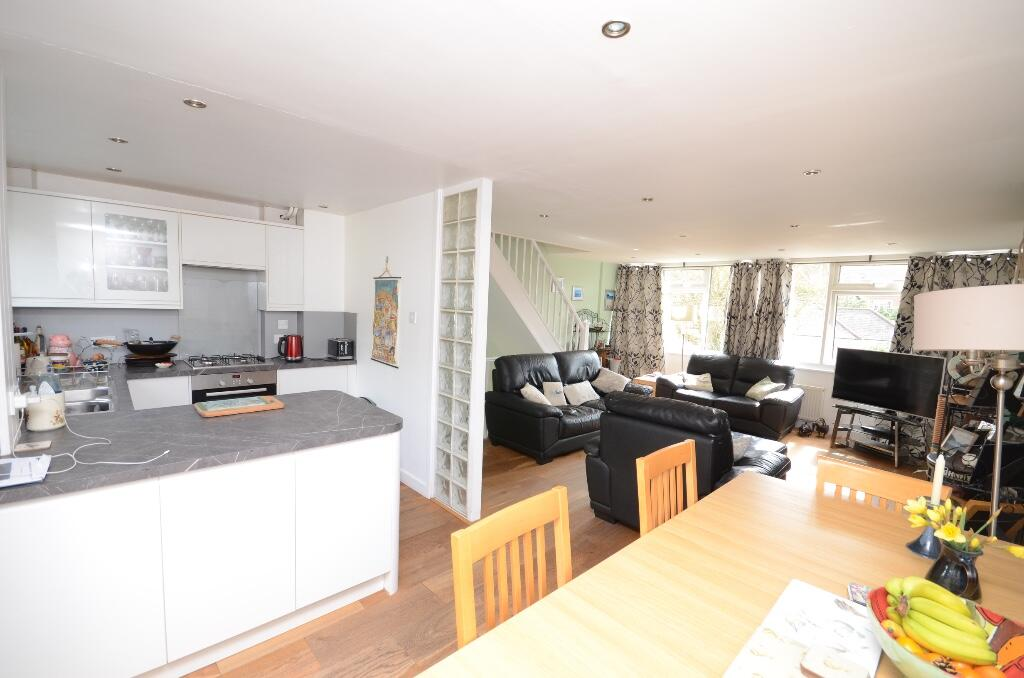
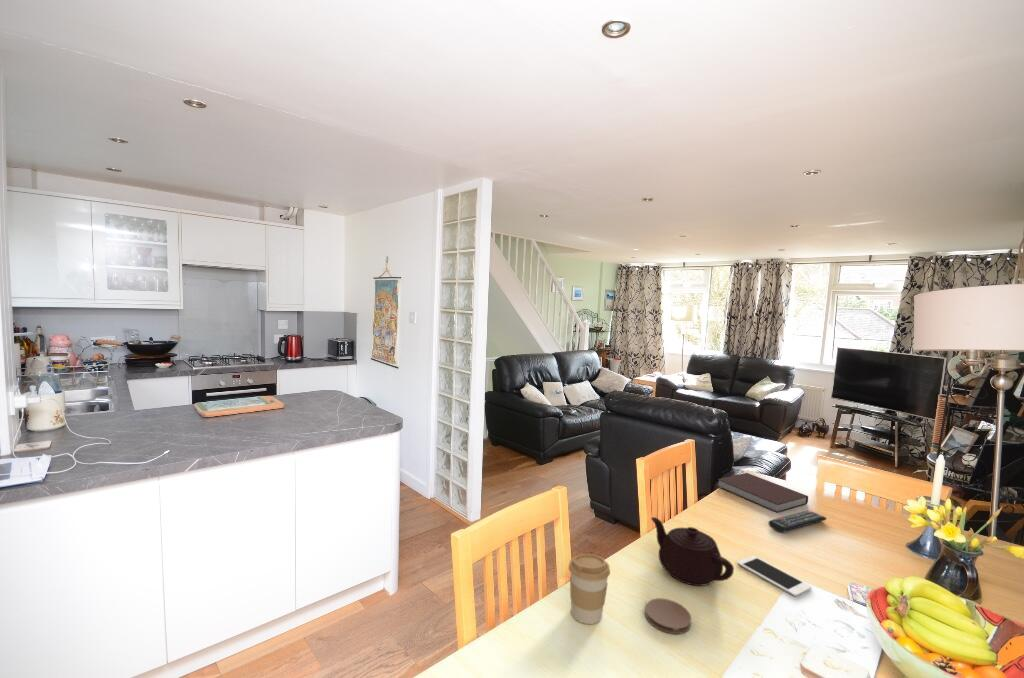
+ notebook [716,472,809,514]
+ teapot [650,516,735,587]
+ cell phone [736,555,812,597]
+ coaster [644,597,692,635]
+ remote control [768,509,827,533]
+ coffee cup [568,553,611,625]
